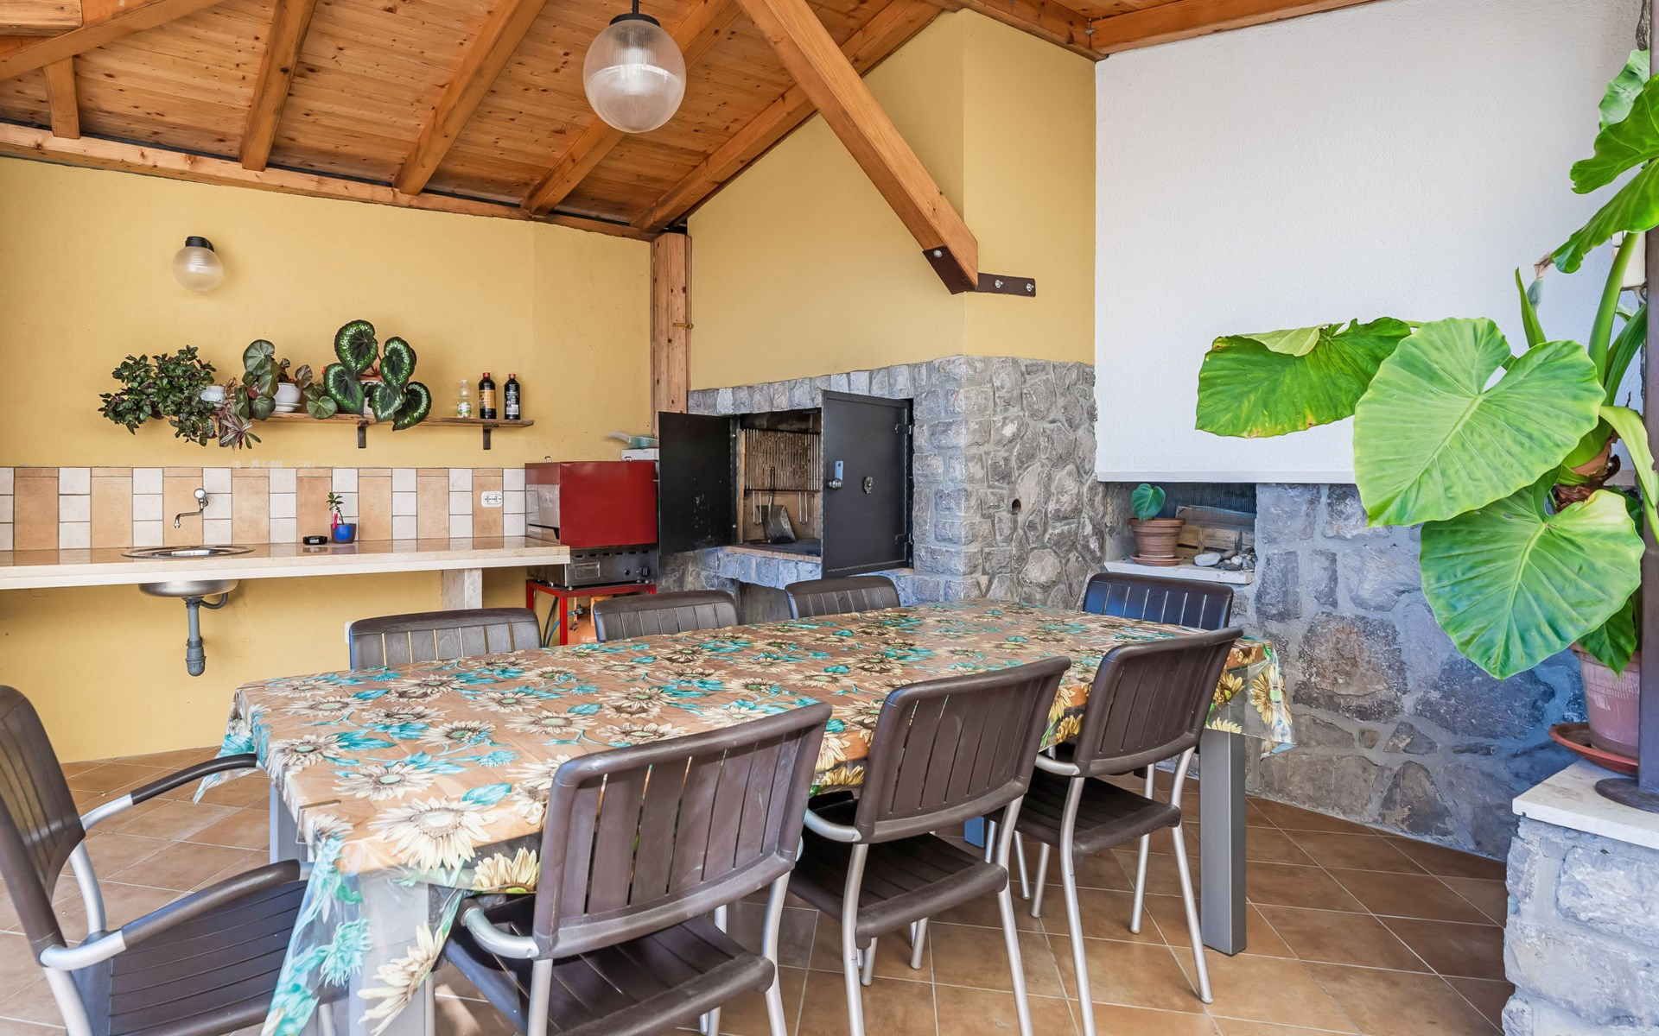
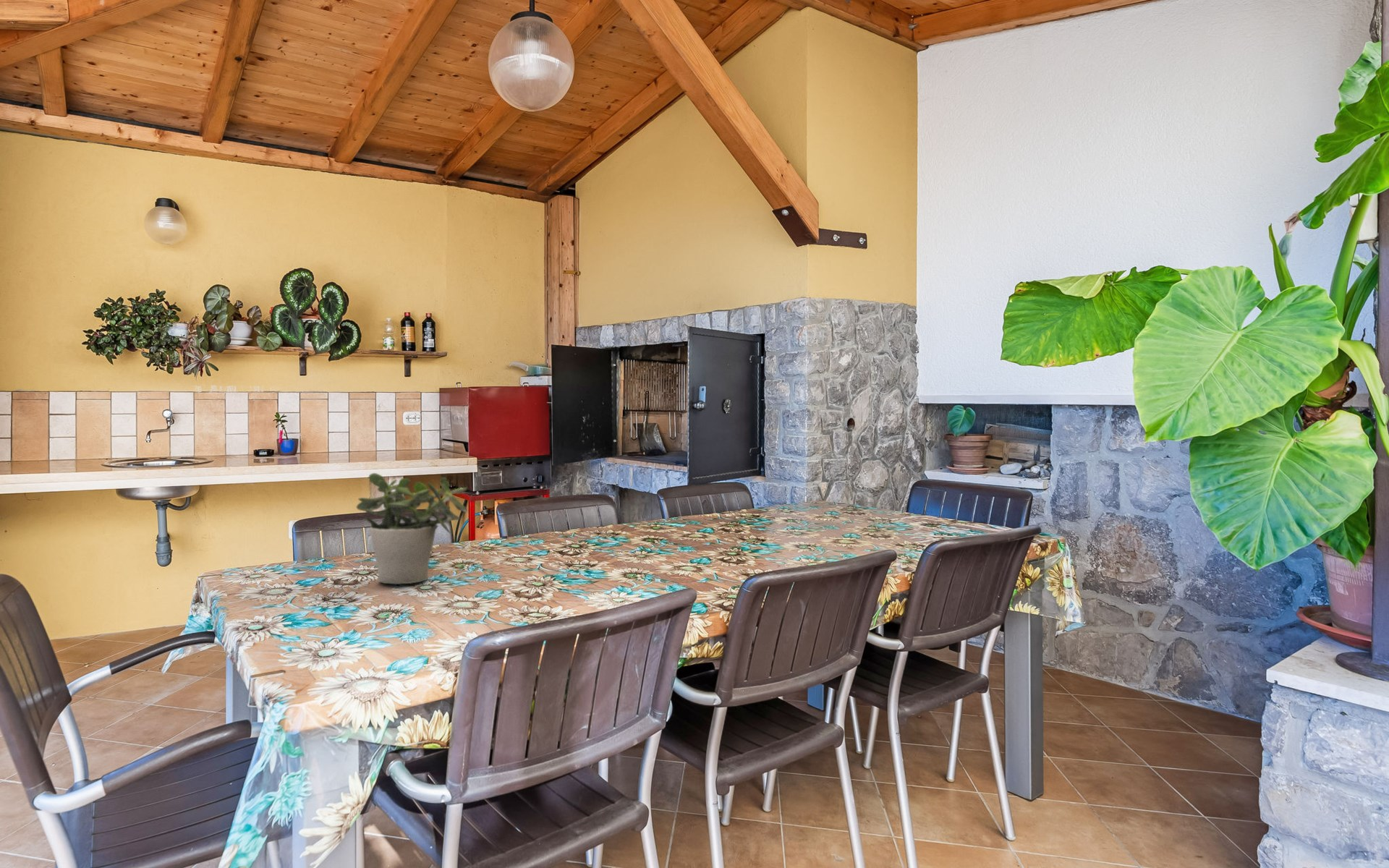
+ potted plant [356,472,468,585]
